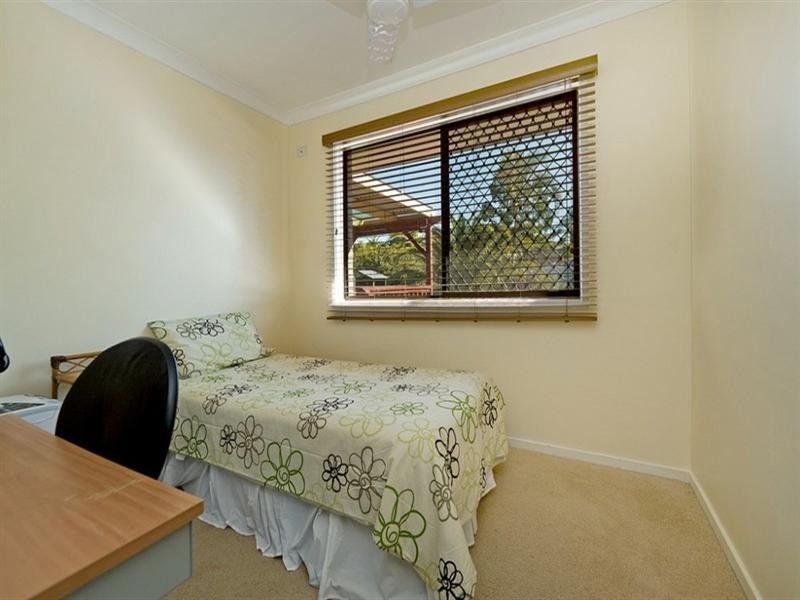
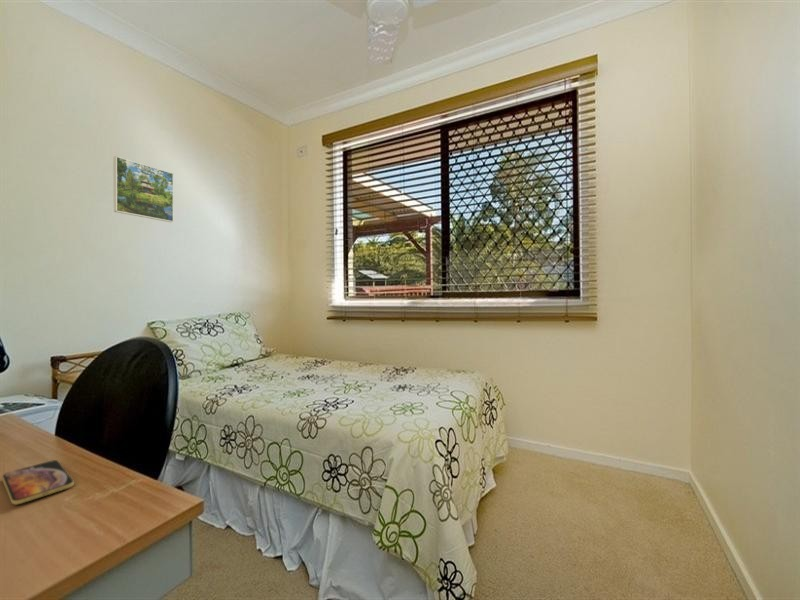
+ smartphone [1,459,75,506]
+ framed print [113,155,174,223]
